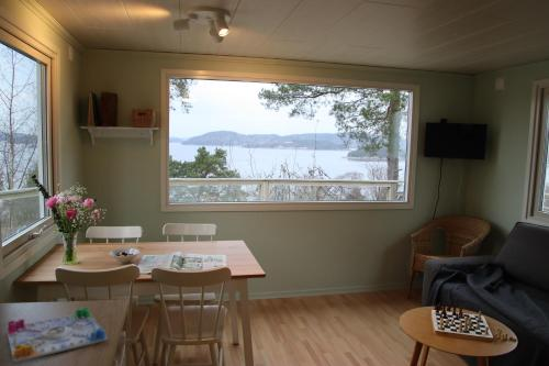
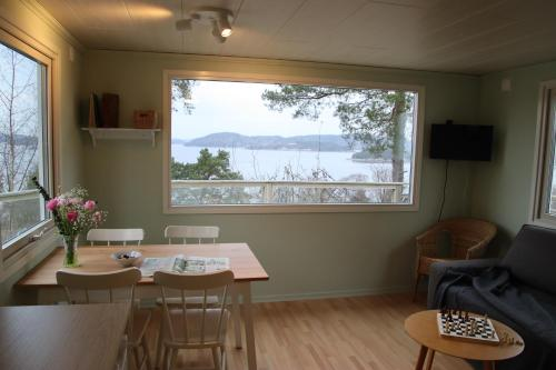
- board game [5,306,109,363]
